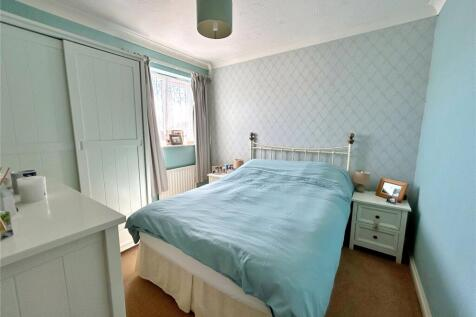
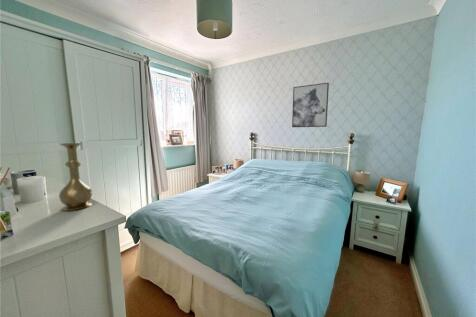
+ vase [58,142,93,212]
+ wall art [291,82,330,128]
